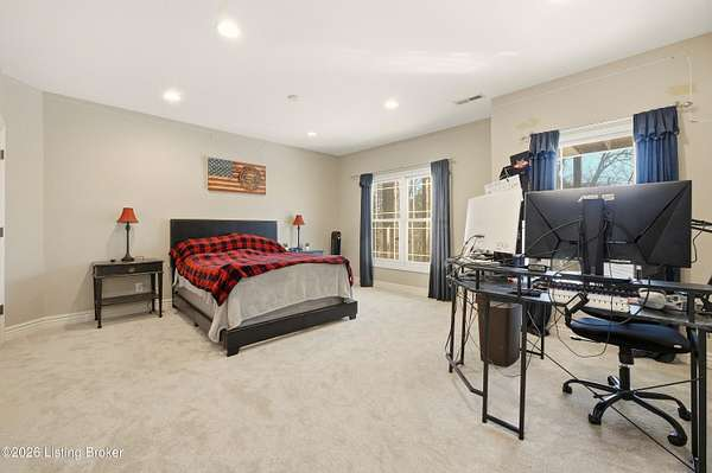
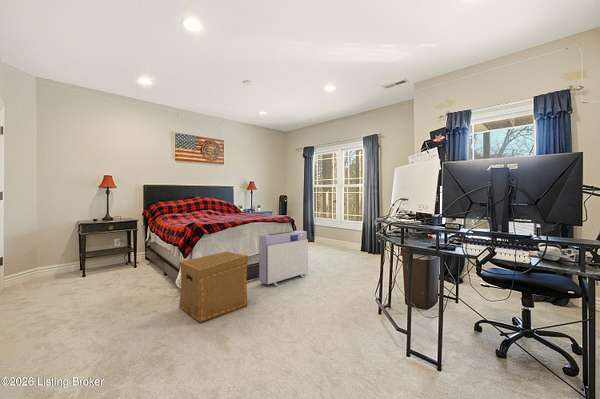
+ air purifier [258,230,309,287]
+ cardboard box [178,251,249,323]
